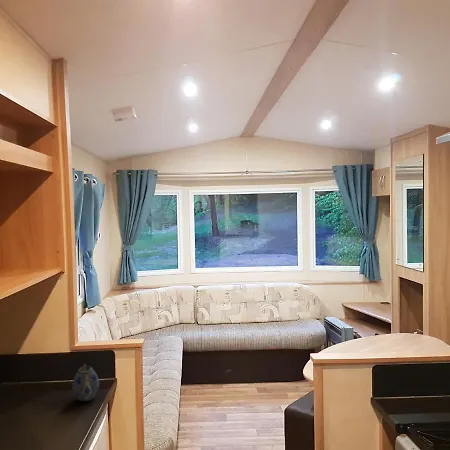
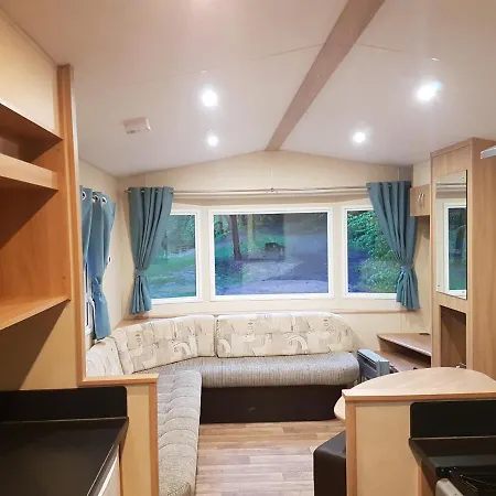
- teapot [72,363,100,402]
